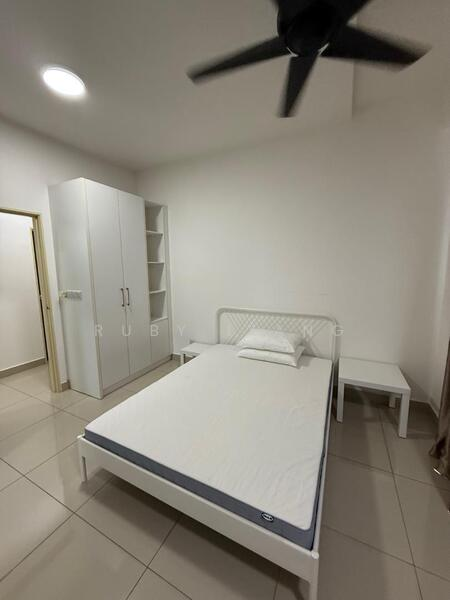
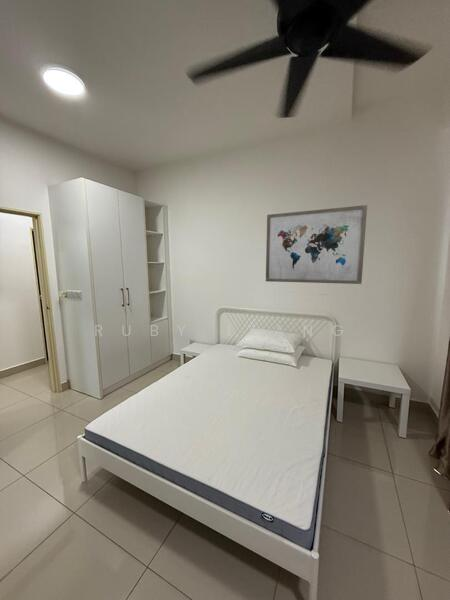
+ wall art [265,204,368,285]
